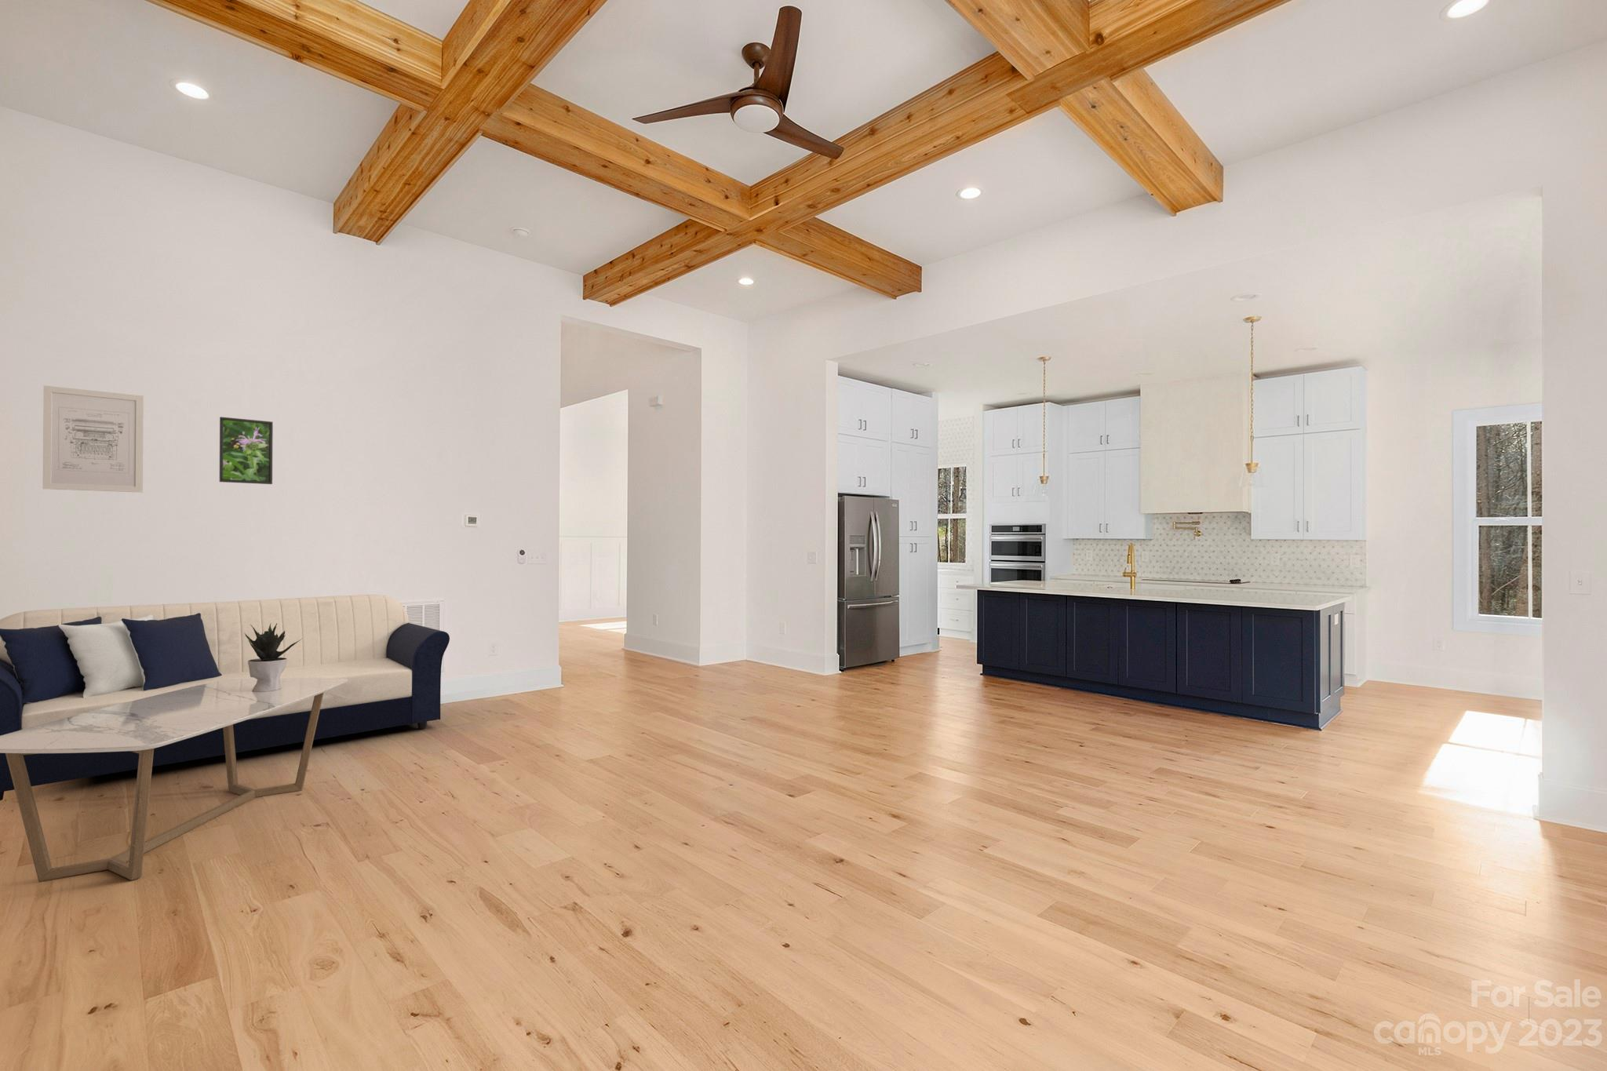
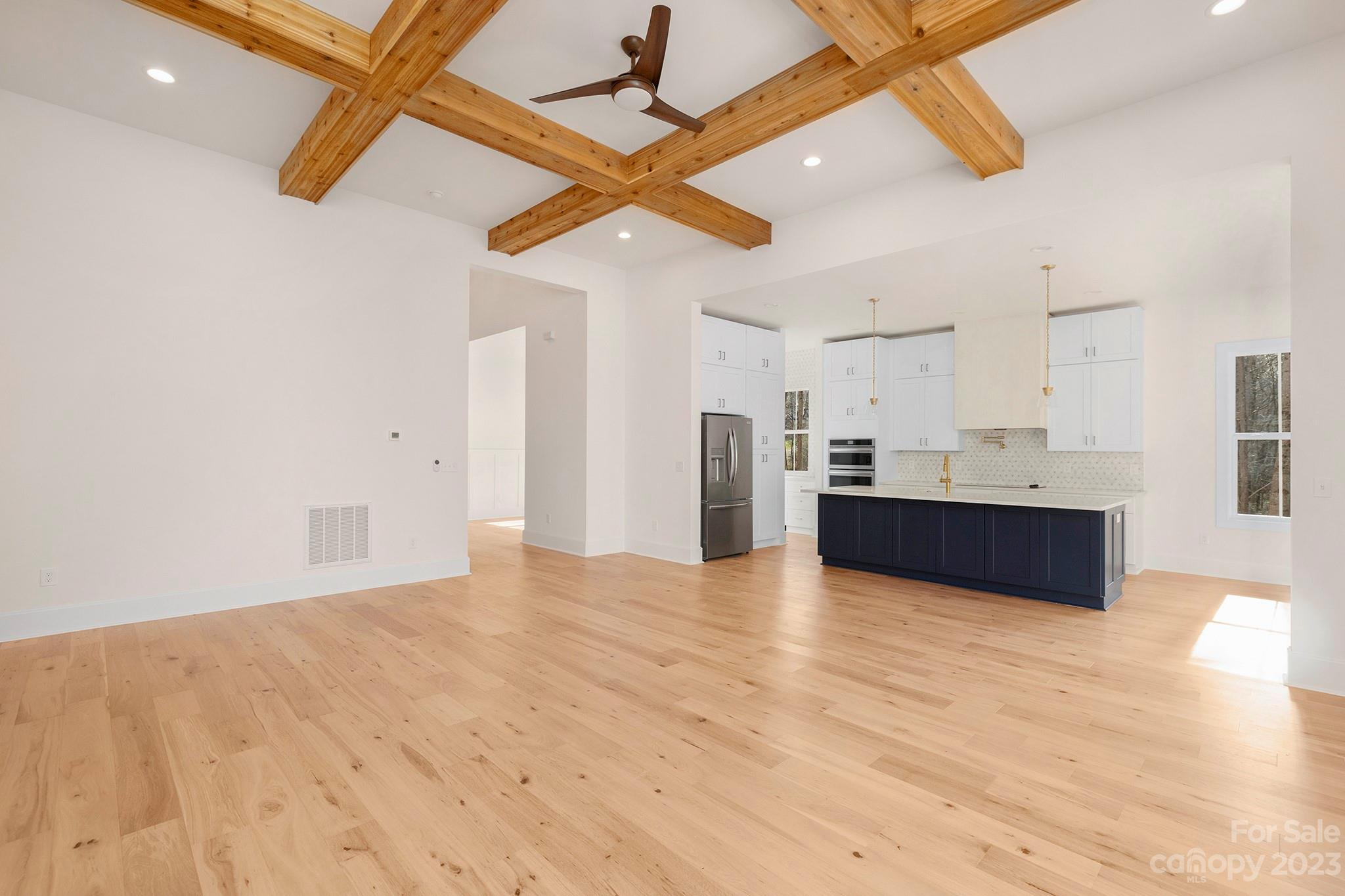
- sofa [0,594,450,801]
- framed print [219,416,274,485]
- wall art [42,385,145,494]
- coffee table [0,678,349,882]
- potted plant [244,623,301,692]
